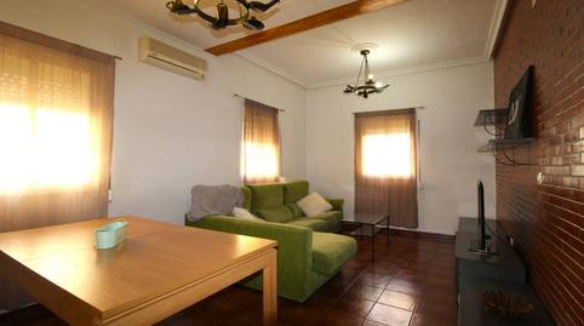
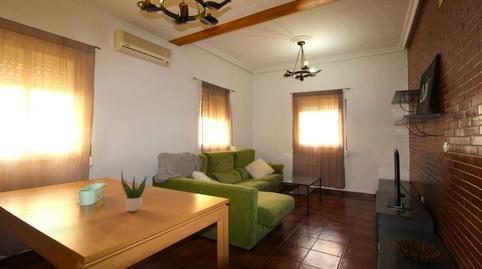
+ potted plant [120,170,149,212]
